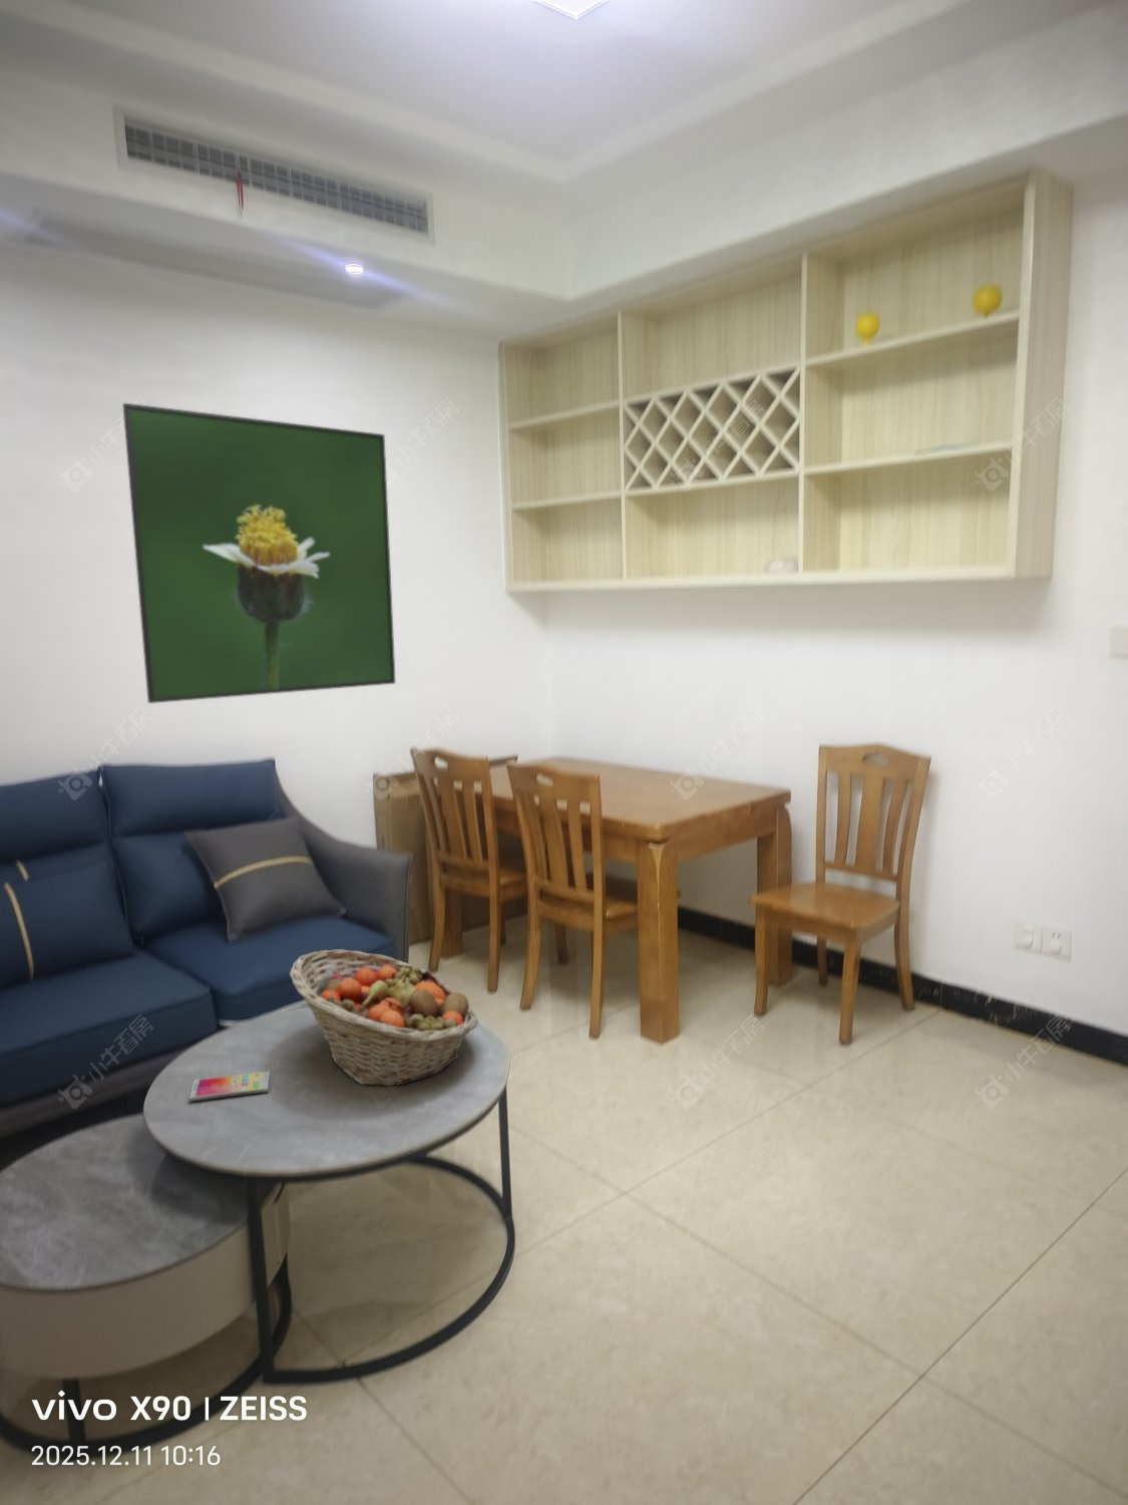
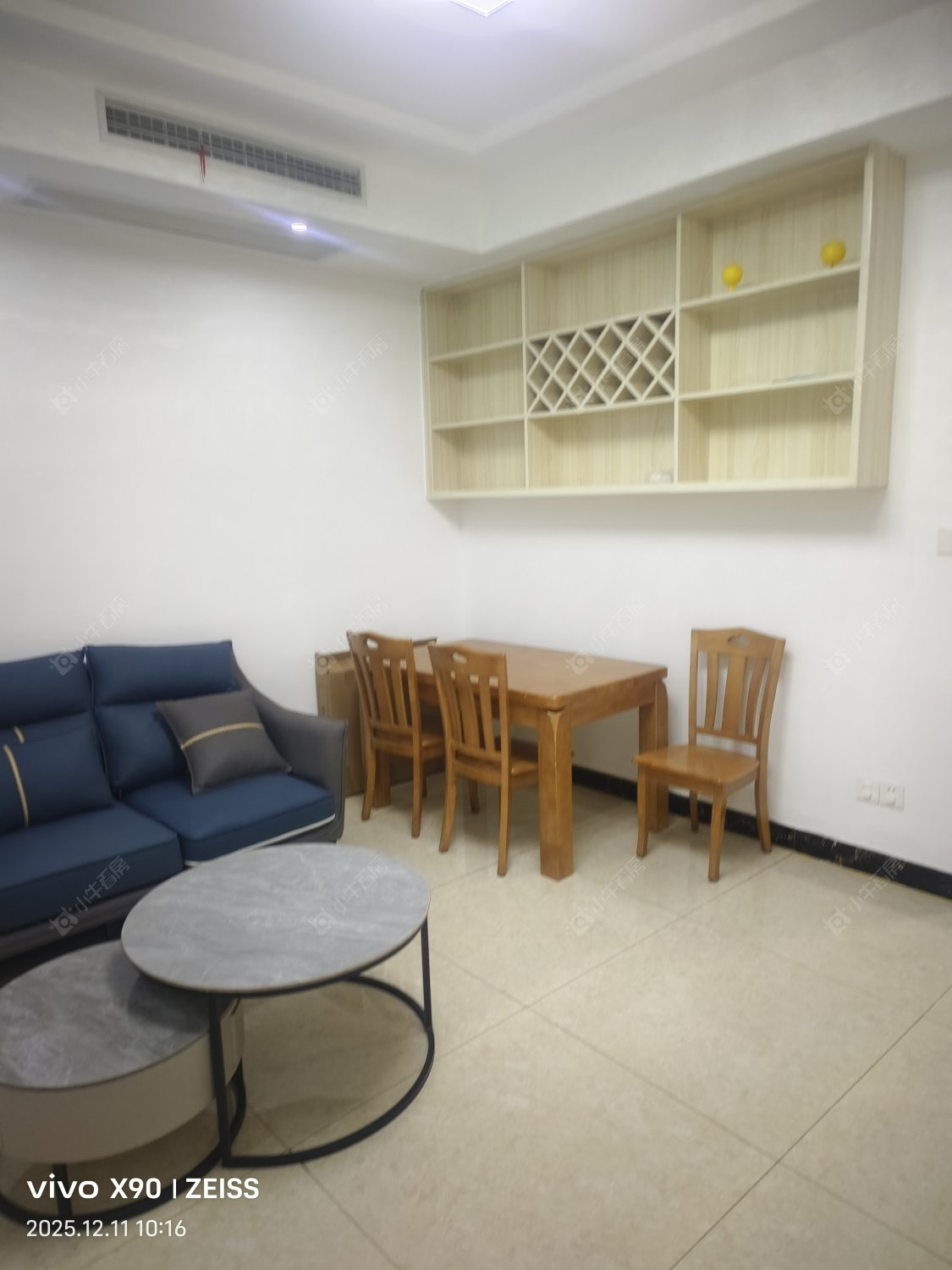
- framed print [121,403,397,704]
- fruit basket [288,948,479,1087]
- smartphone [188,1070,270,1102]
